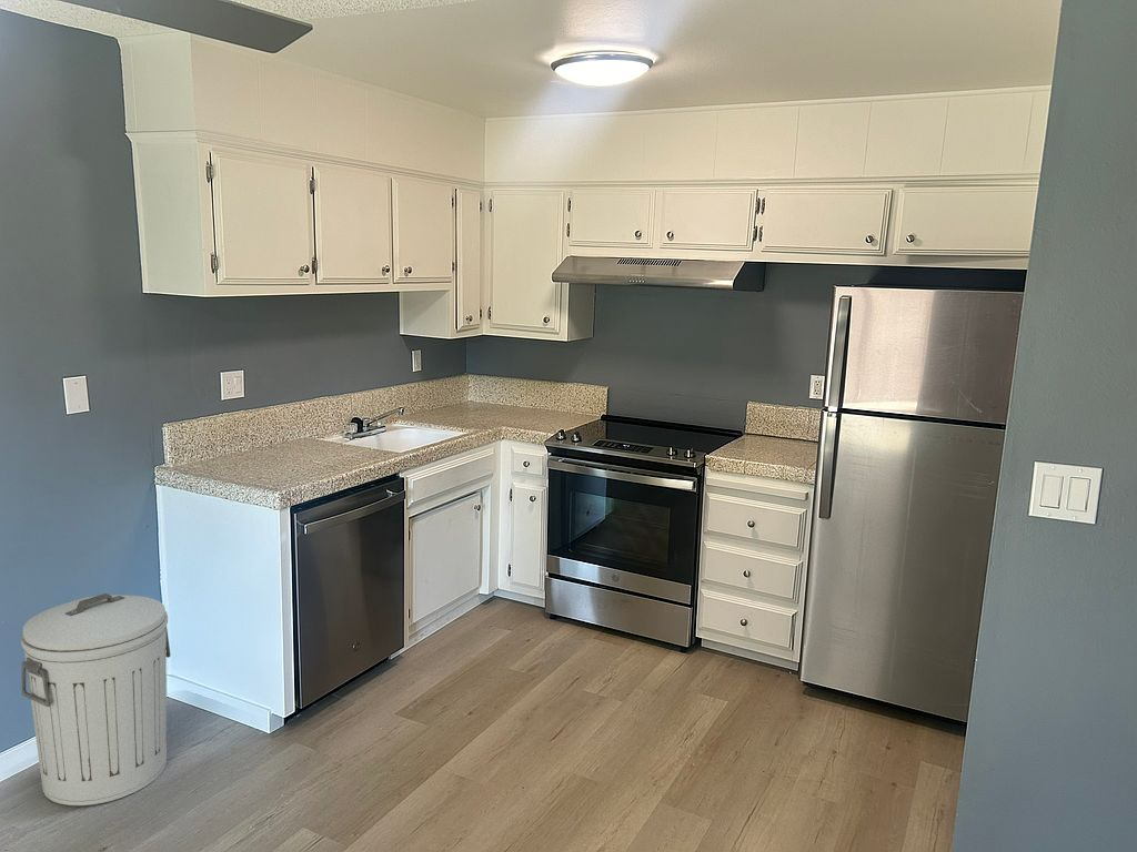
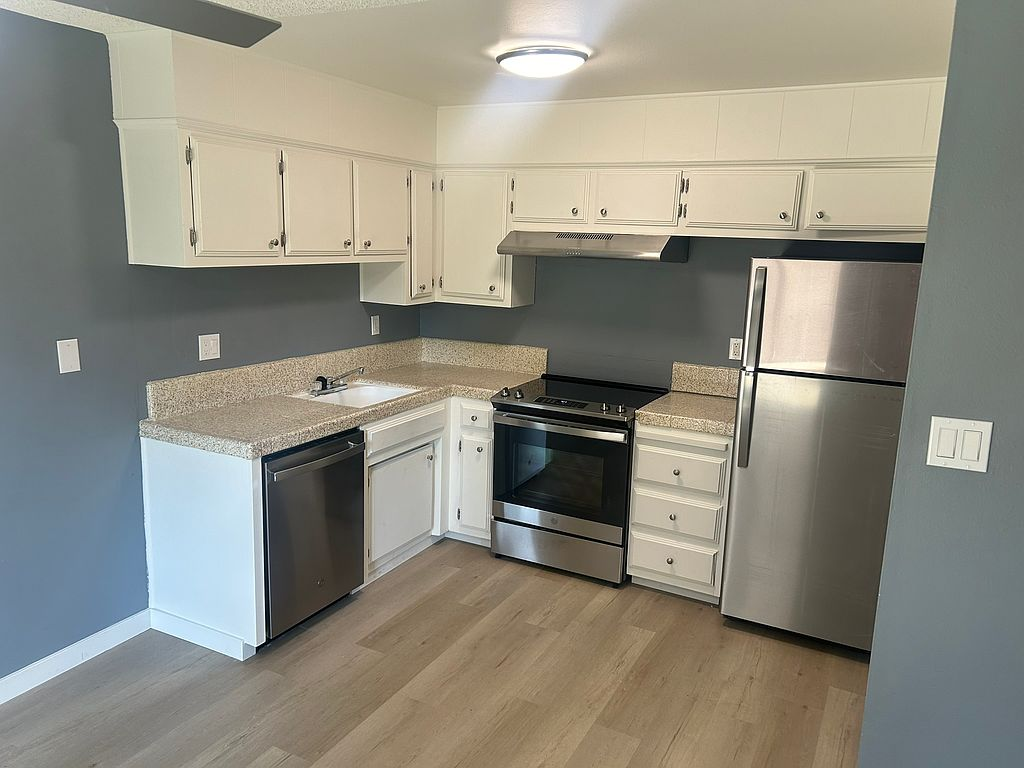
- trash can [20,592,172,807]
